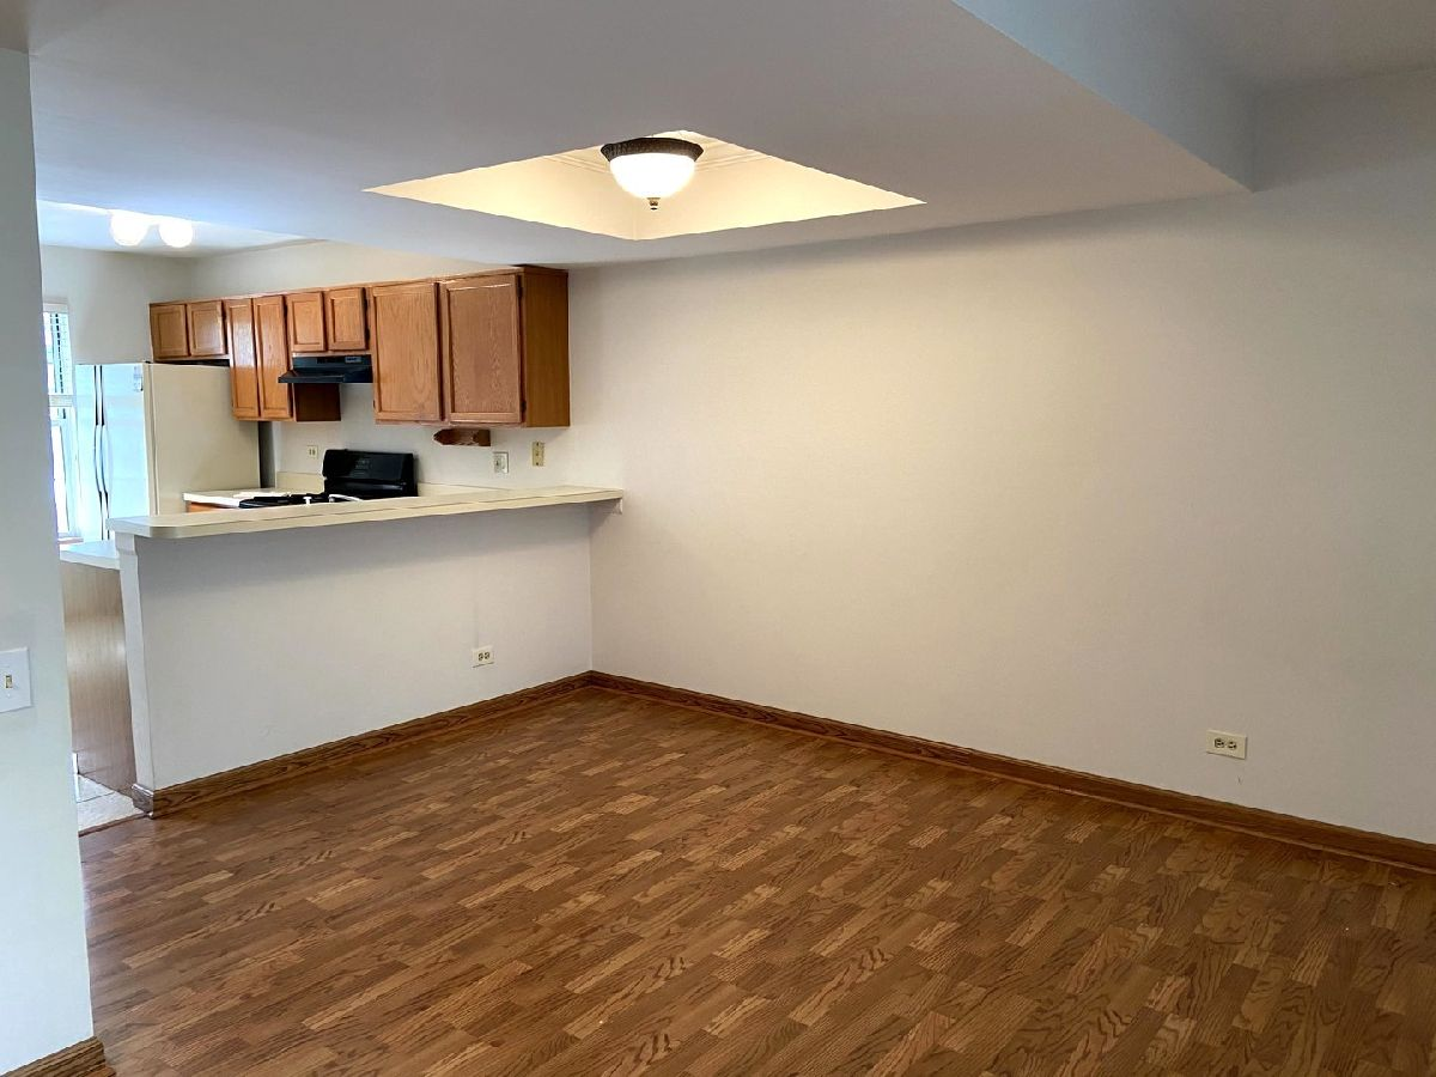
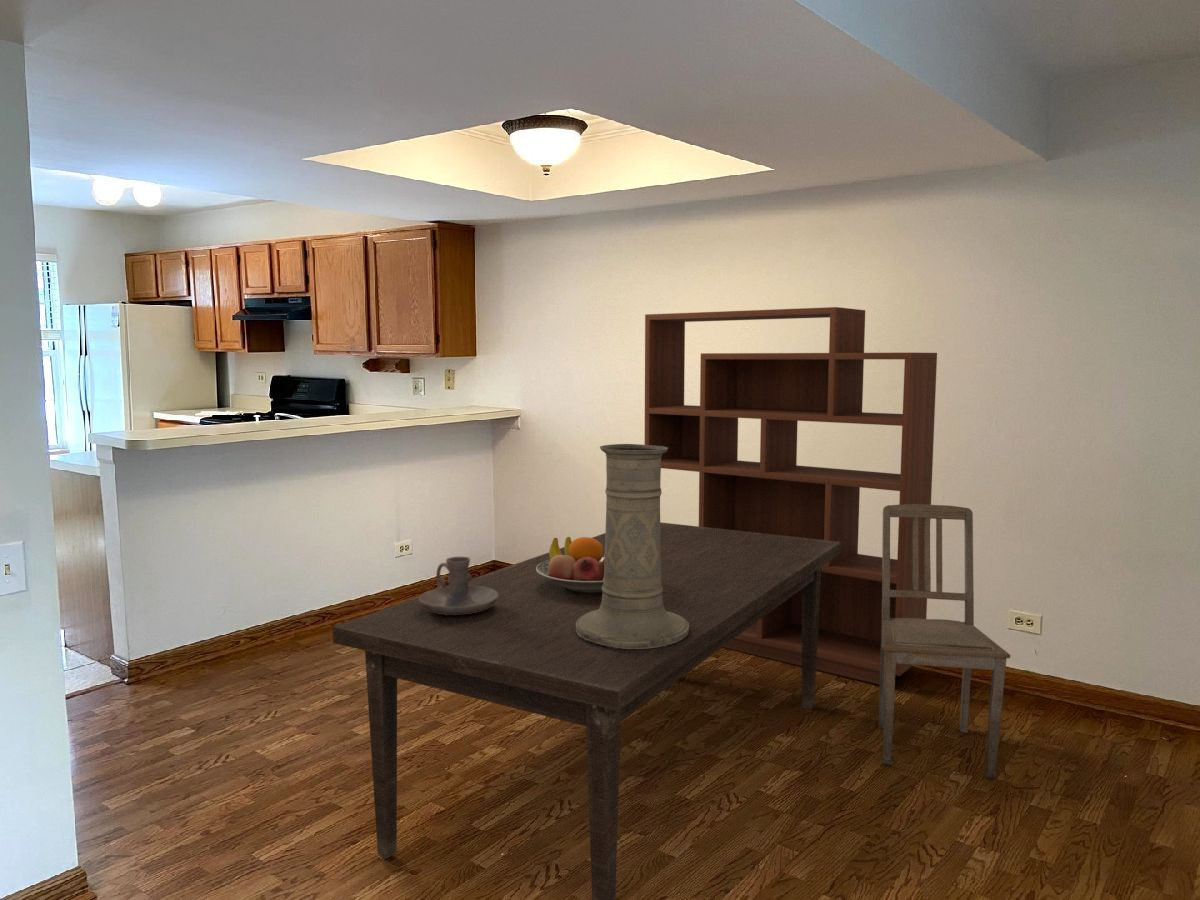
+ fruit bowl [536,536,605,593]
+ bookshelf [644,306,938,685]
+ dining chair [878,504,1011,779]
+ vase [576,443,689,650]
+ candle holder [418,556,498,615]
+ dining table [332,522,841,900]
